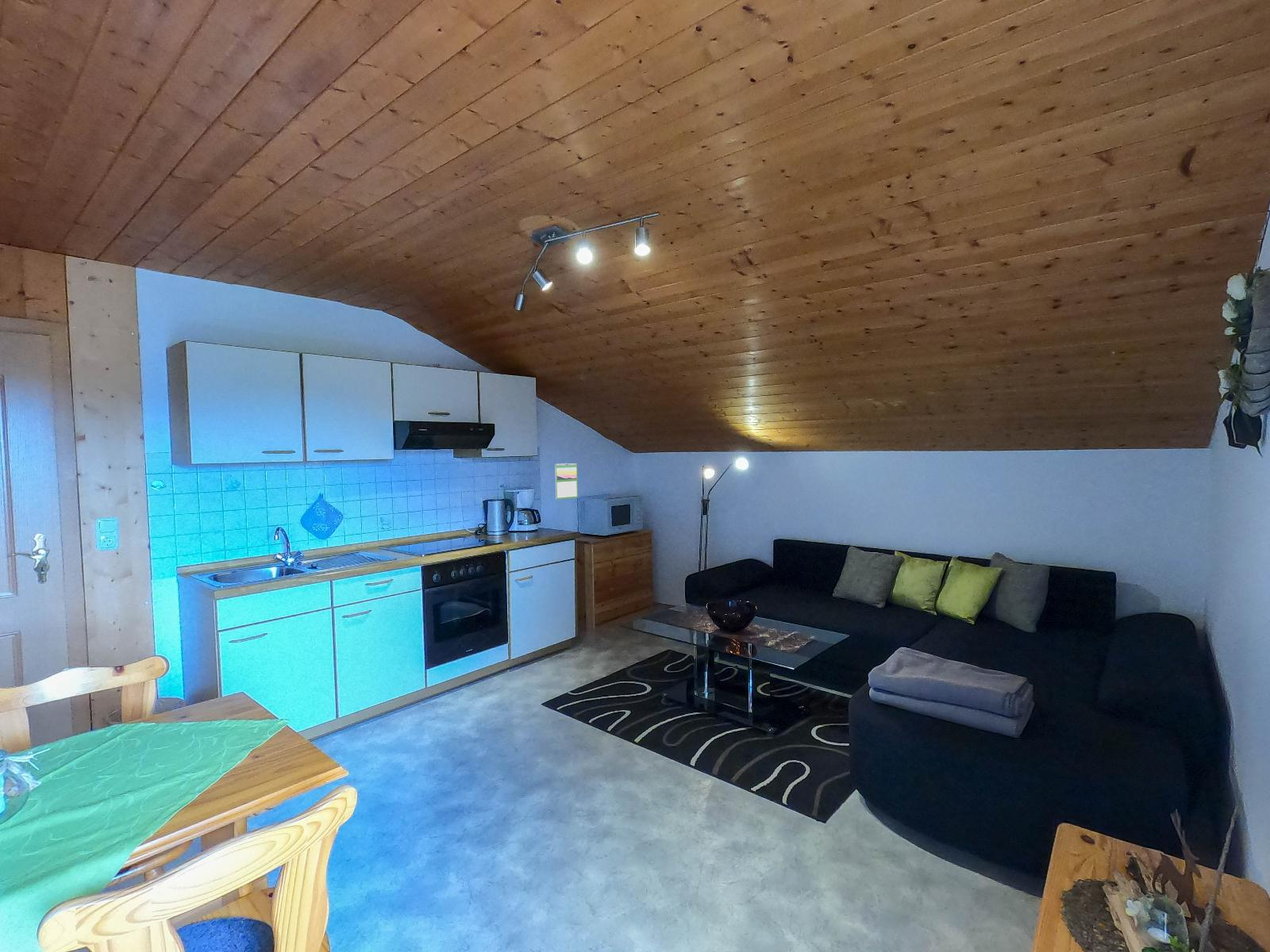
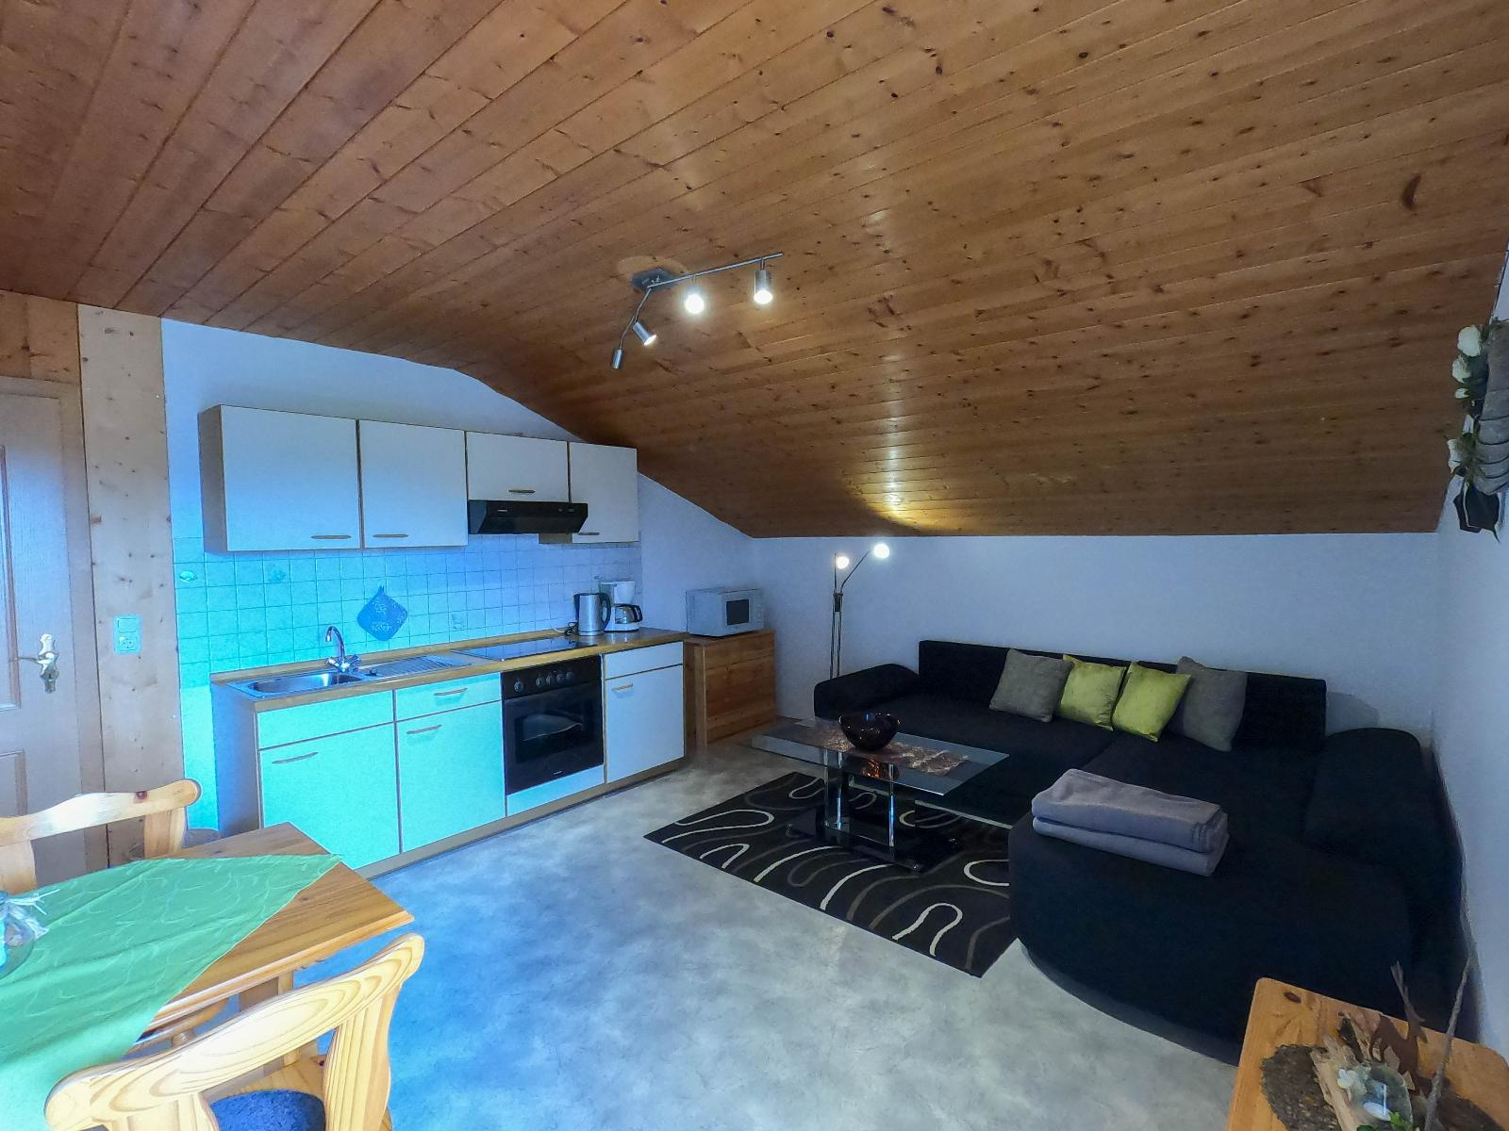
- calendar [554,463,579,501]
